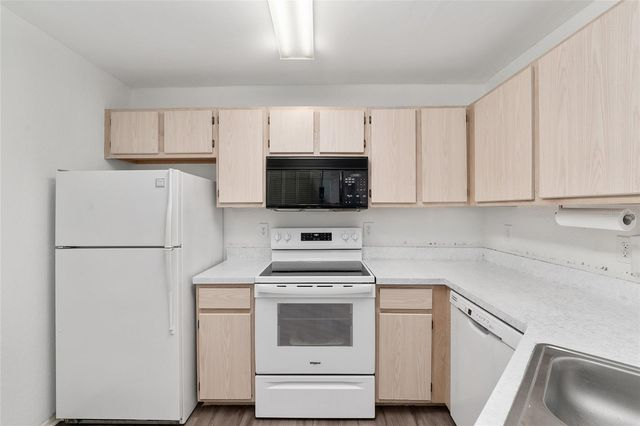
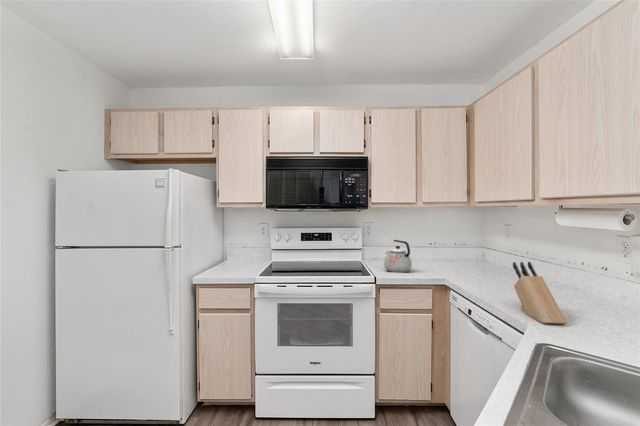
+ knife block [512,261,568,325]
+ kettle [383,239,413,273]
